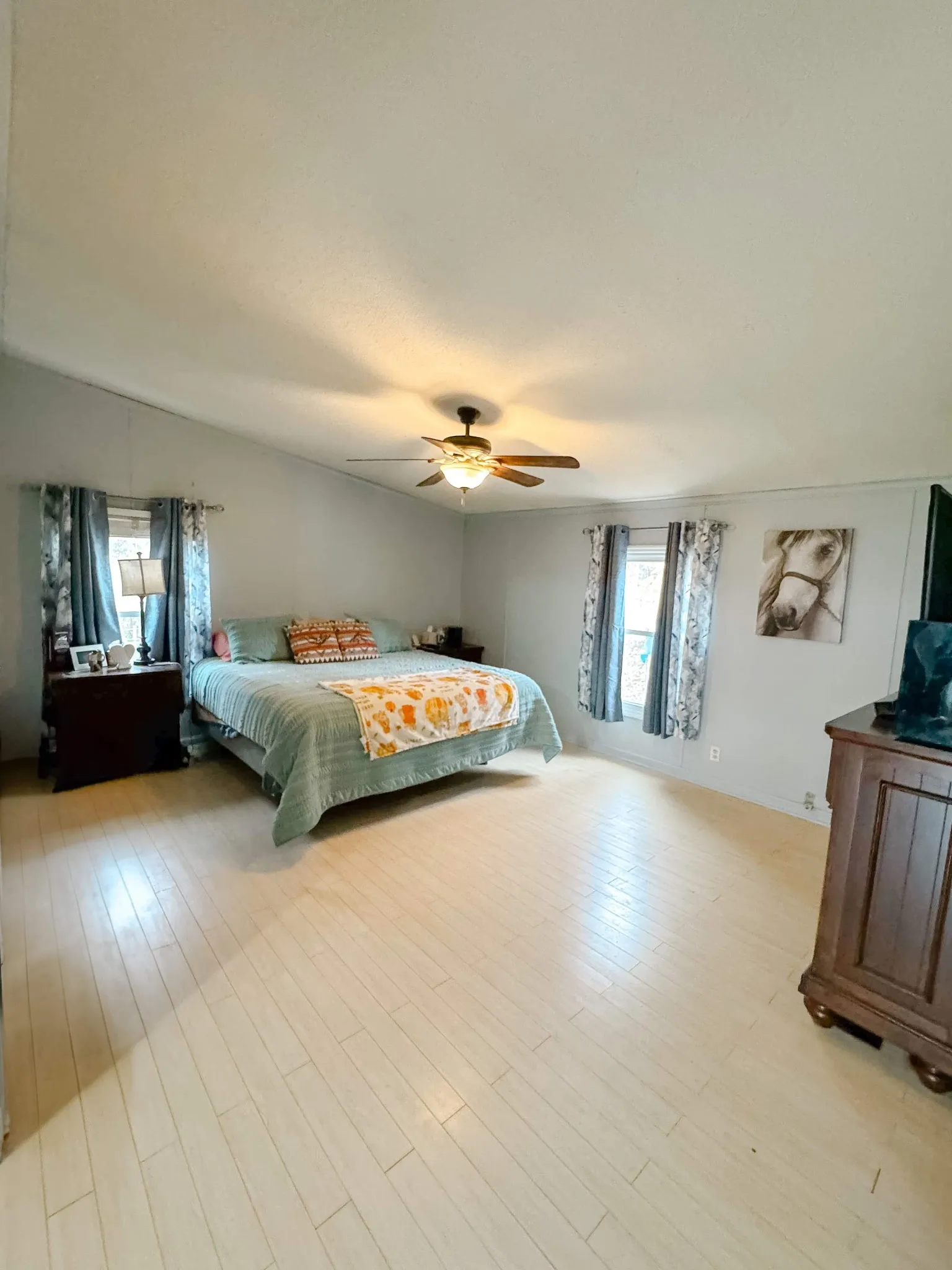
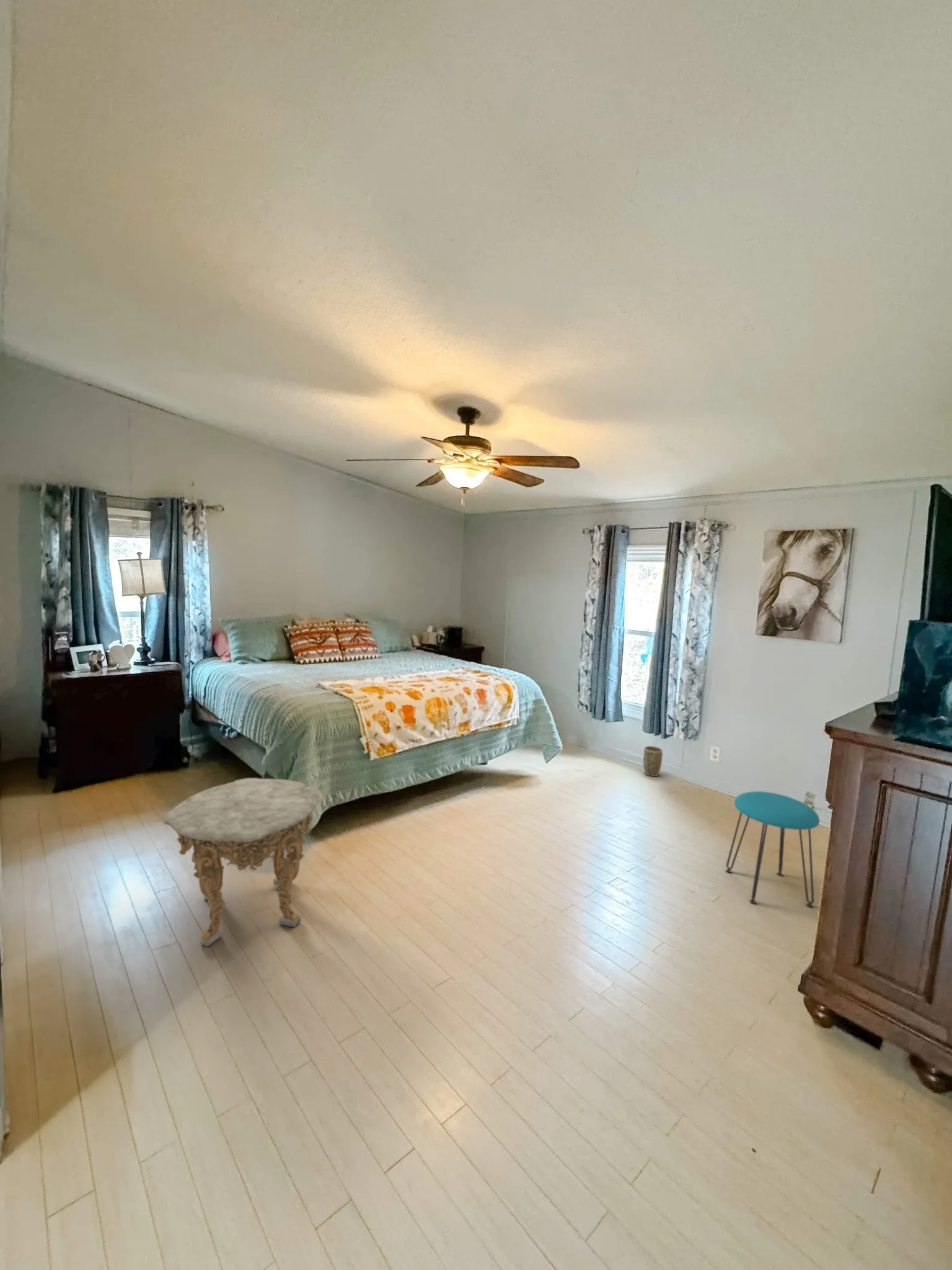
+ stool [725,791,820,908]
+ plant pot [643,745,663,777]
+ side table [162,778,324,948]
